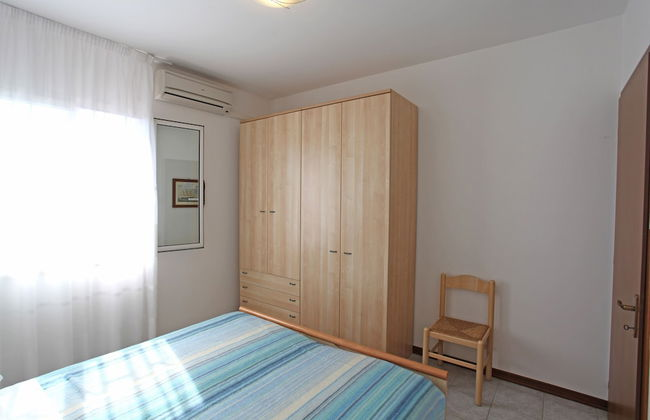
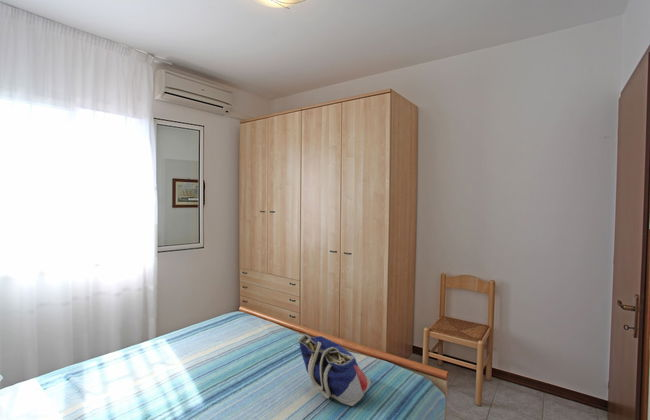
+ tote bag [297,333,372,407]
